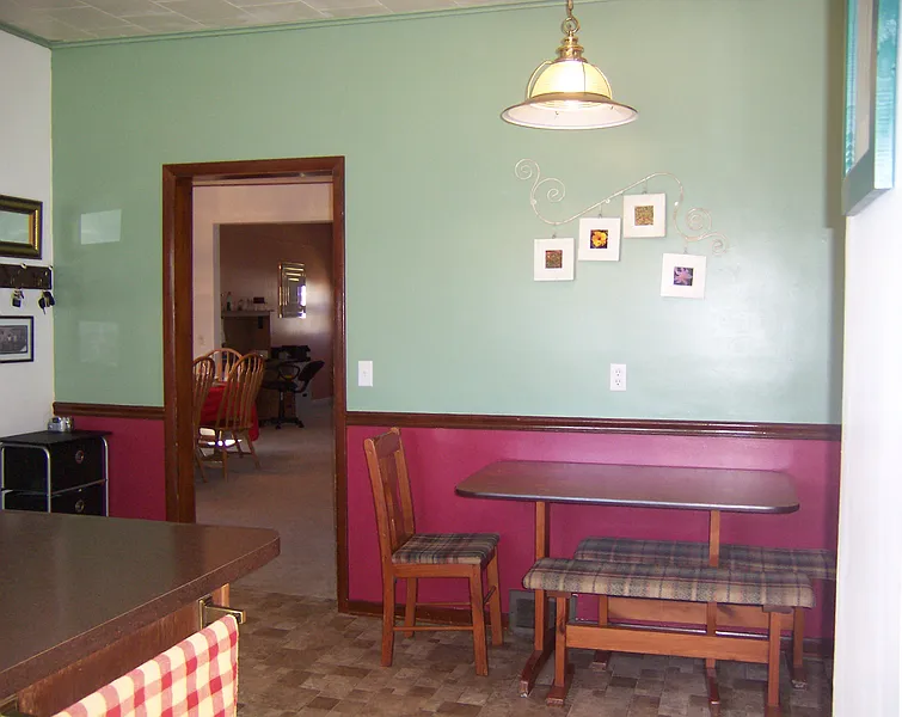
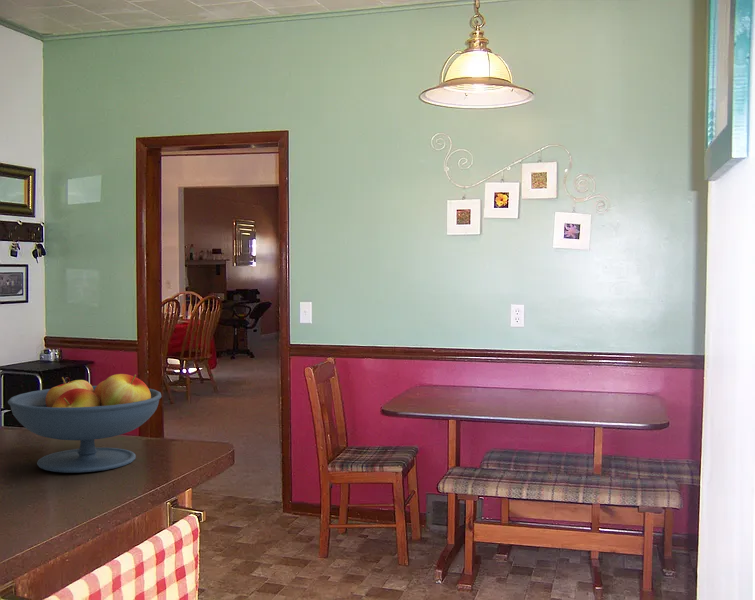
+ fruit bowl [7,373,162,474]
